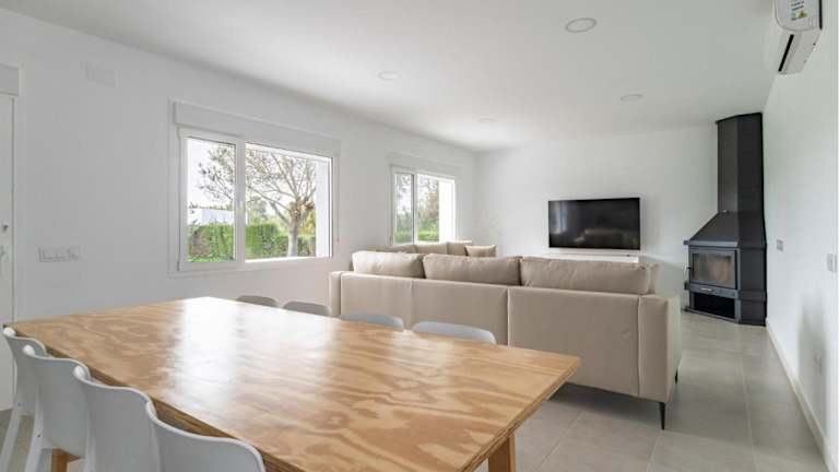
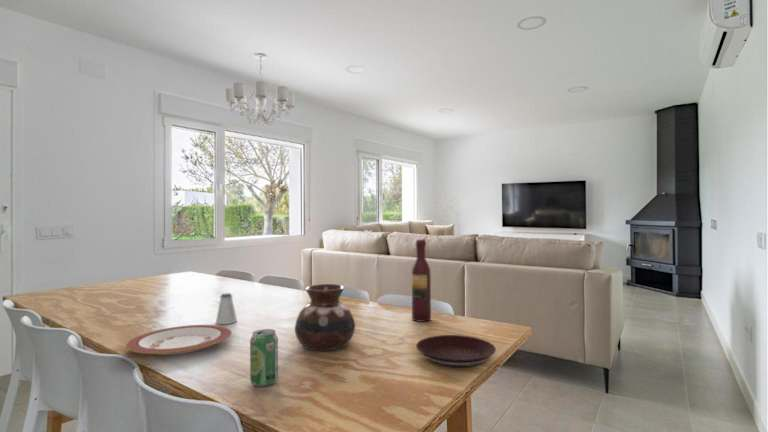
+ vase [294,283,356,351]
+ wine bottle [411,238,432,323]
+ plate [415,334,497,368]
+ beverage can [249,328,279,388]
+ chandelier [225,52,295,127]
+ saltshaker [215,292,238,325]
+ plate [125,324,232,356]
